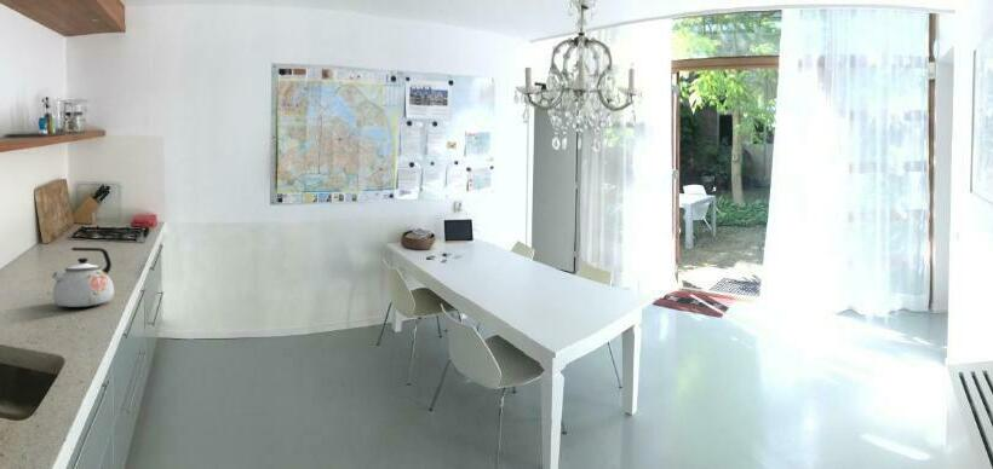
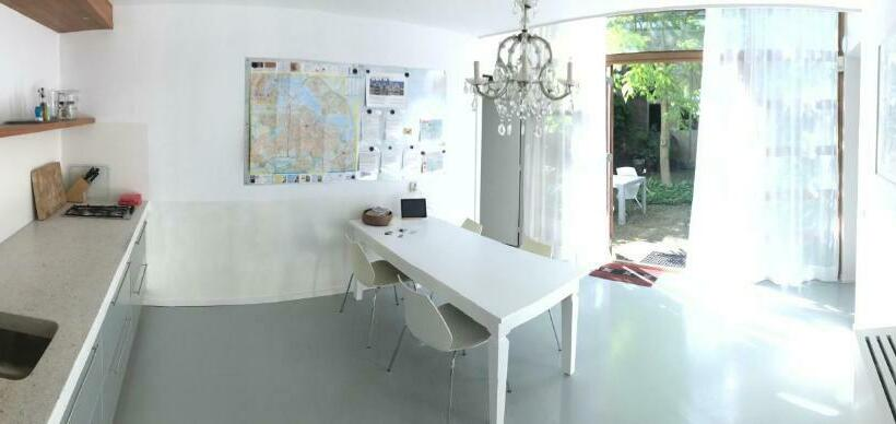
- kettle [51,247,115,308]
